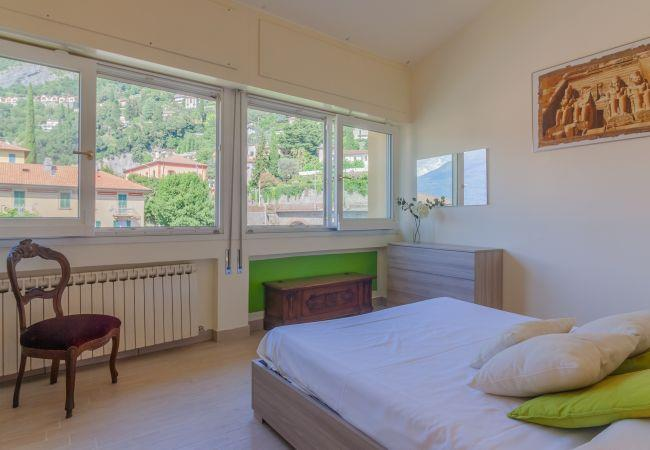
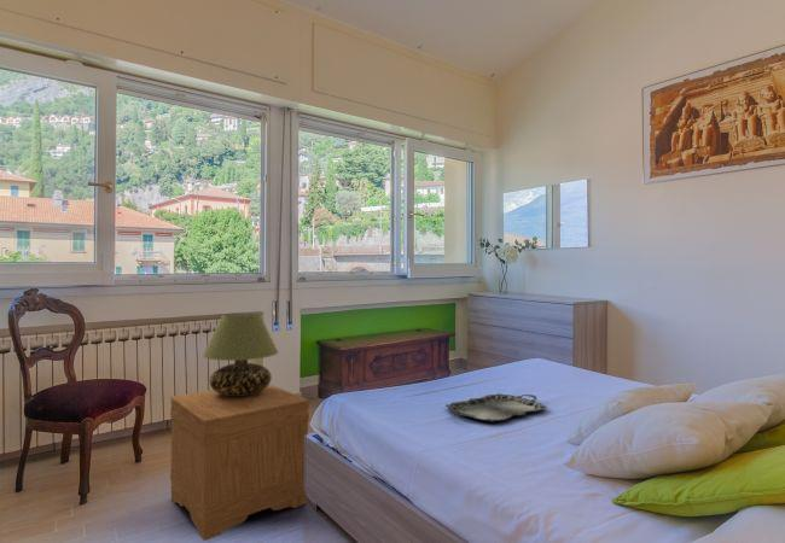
+ serving tray [444,392,548,422]
+ nightstand [169,384,310,542]
+ table lamp [202,311,279,396]
